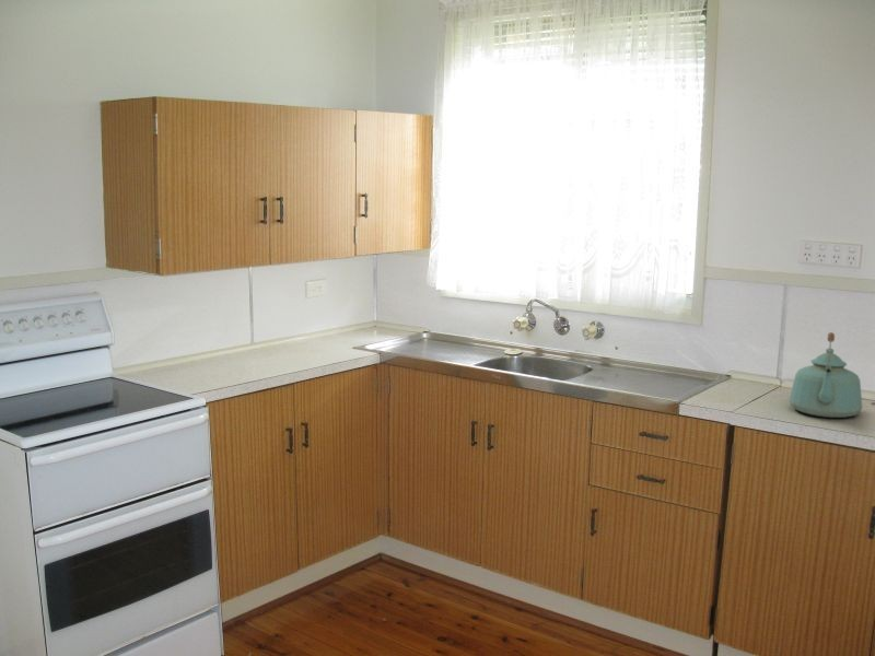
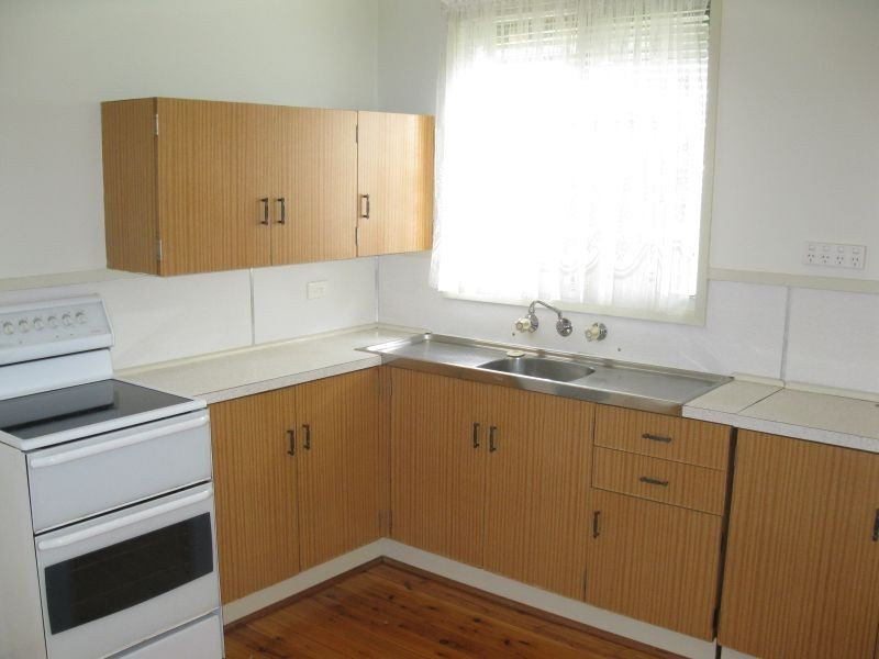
- kettle [788,331,863,419]
